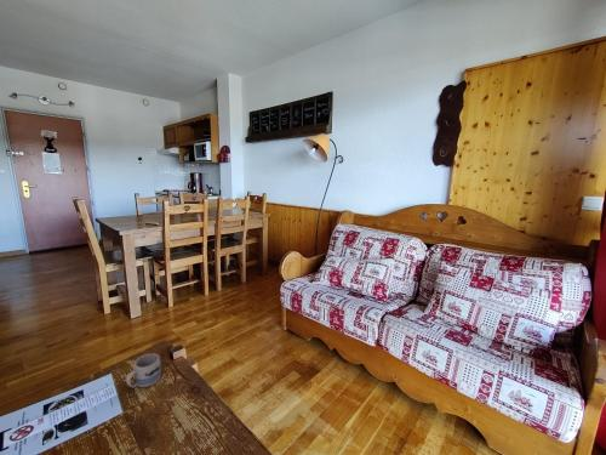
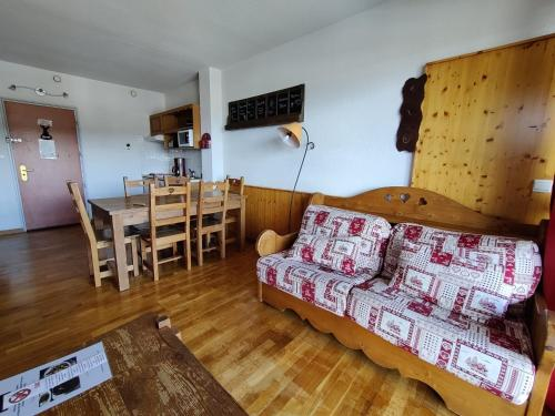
- mug [125,353,162,388]
